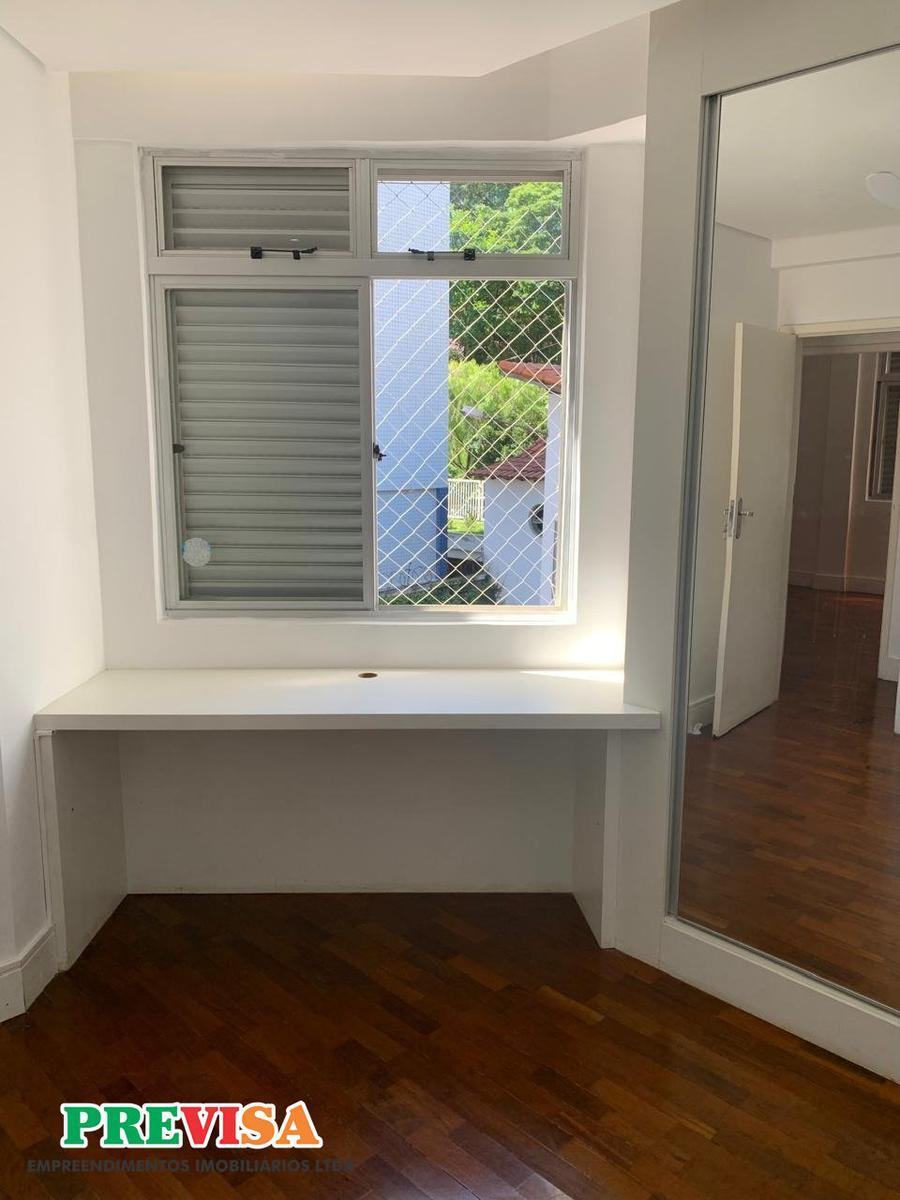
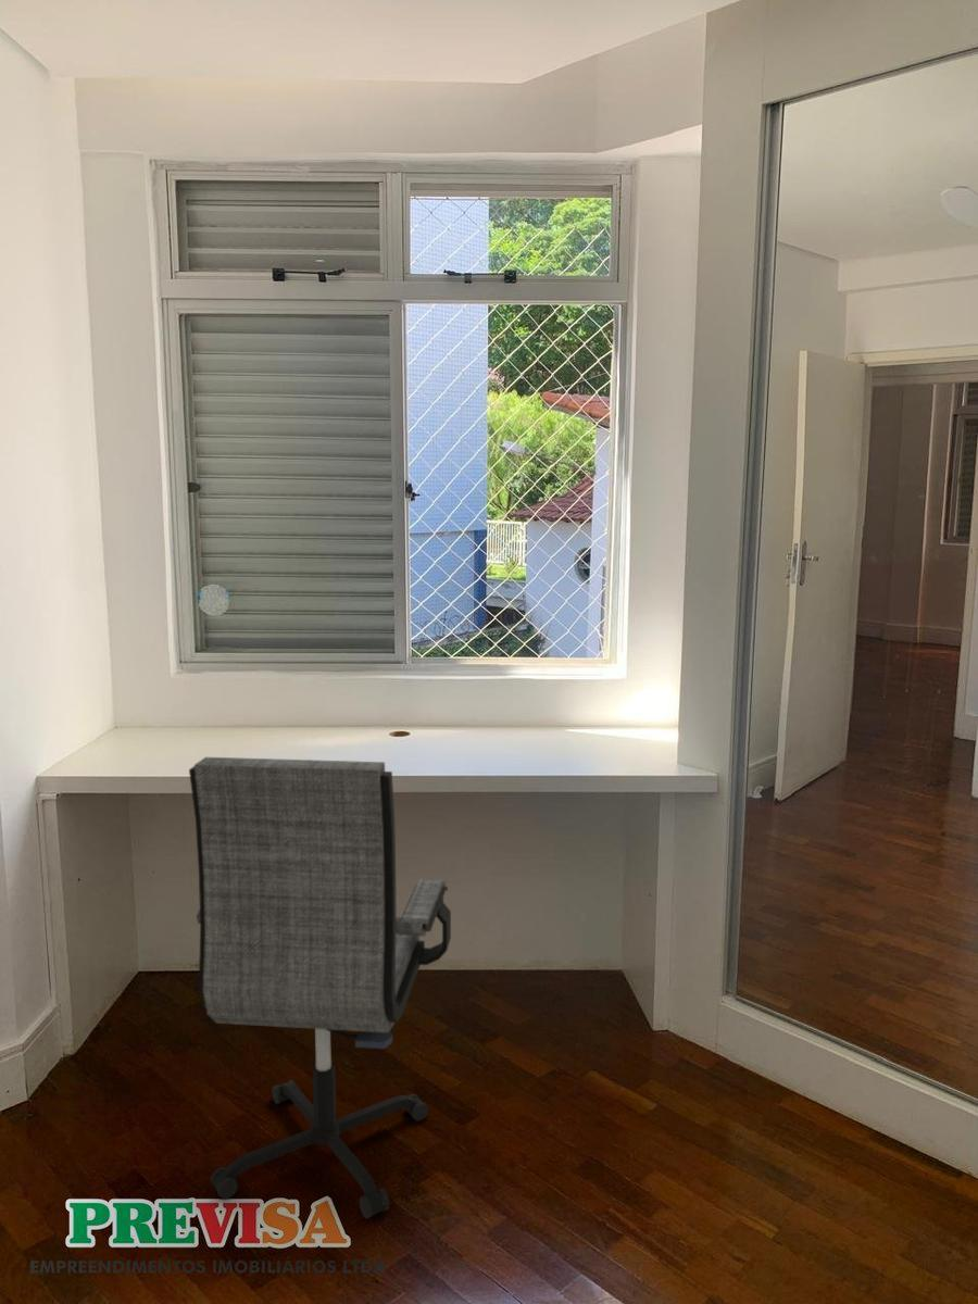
+ office chair [188,756,452,1220]
